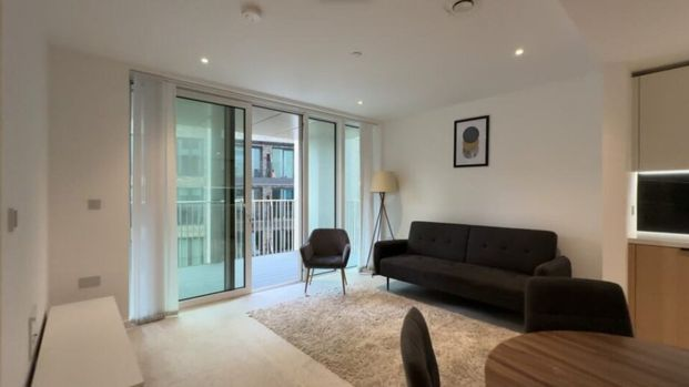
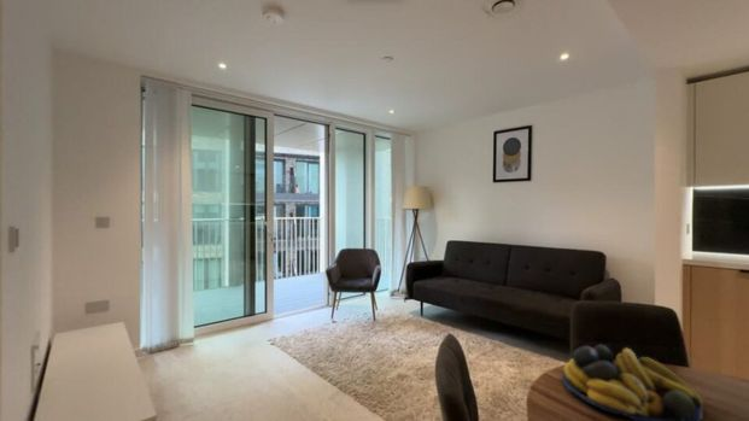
+ fruit bowl [561,344,706,421]
